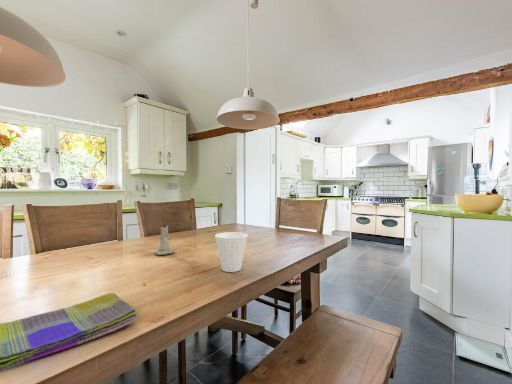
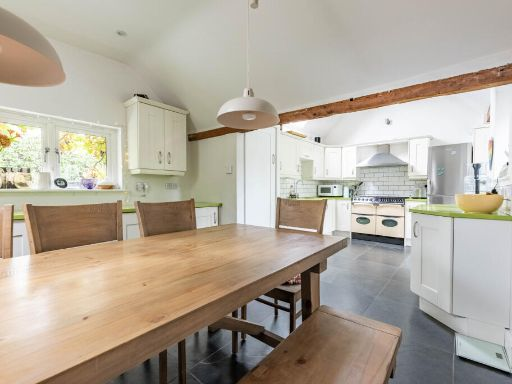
- candle [154,220,176,256]
- cup [214,231,249,273]
- dish towel [0,292,140,372]
